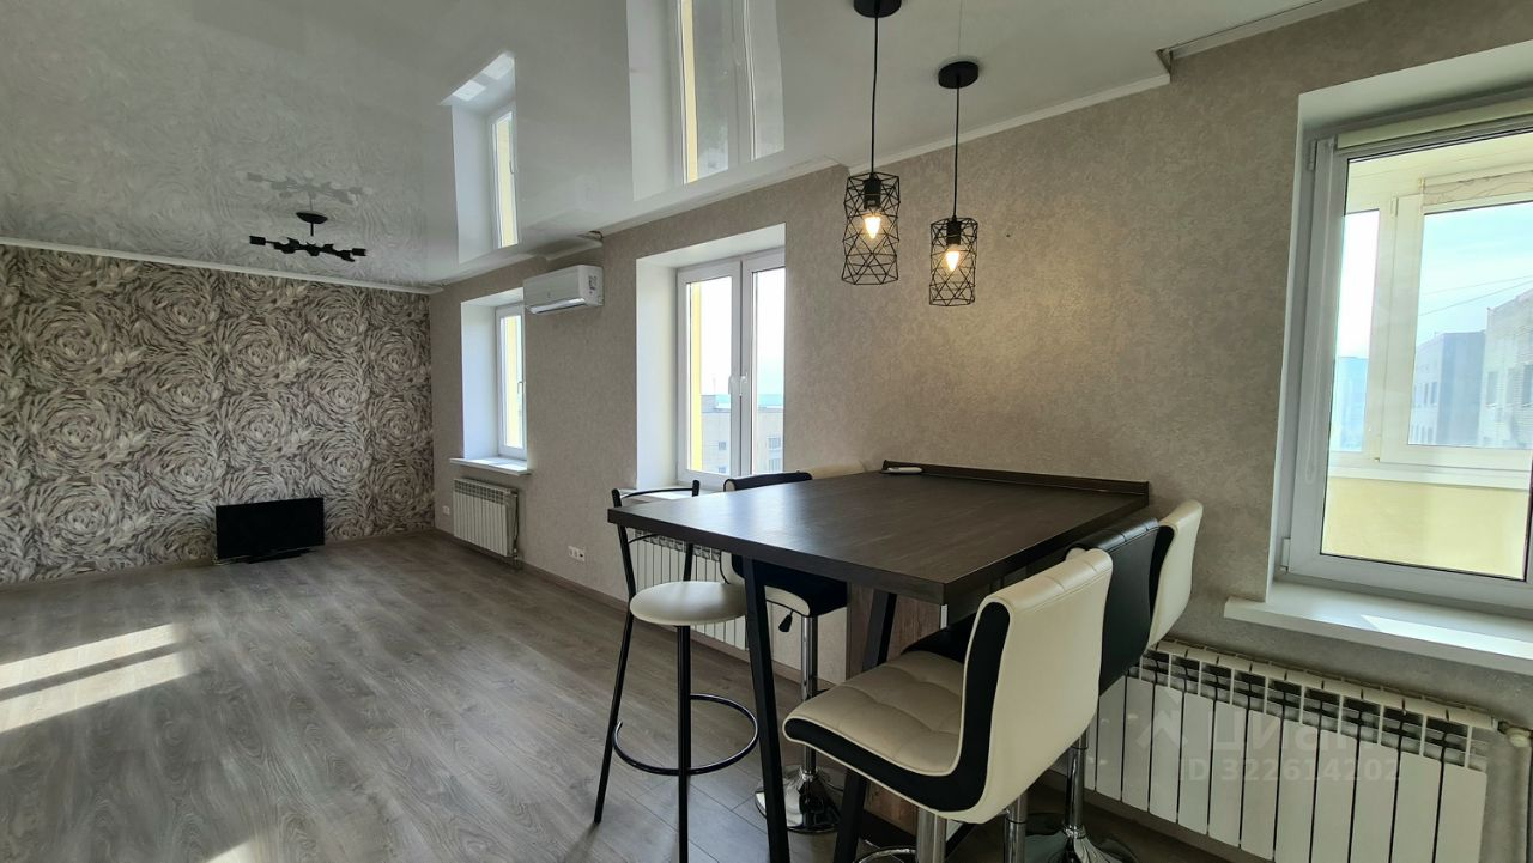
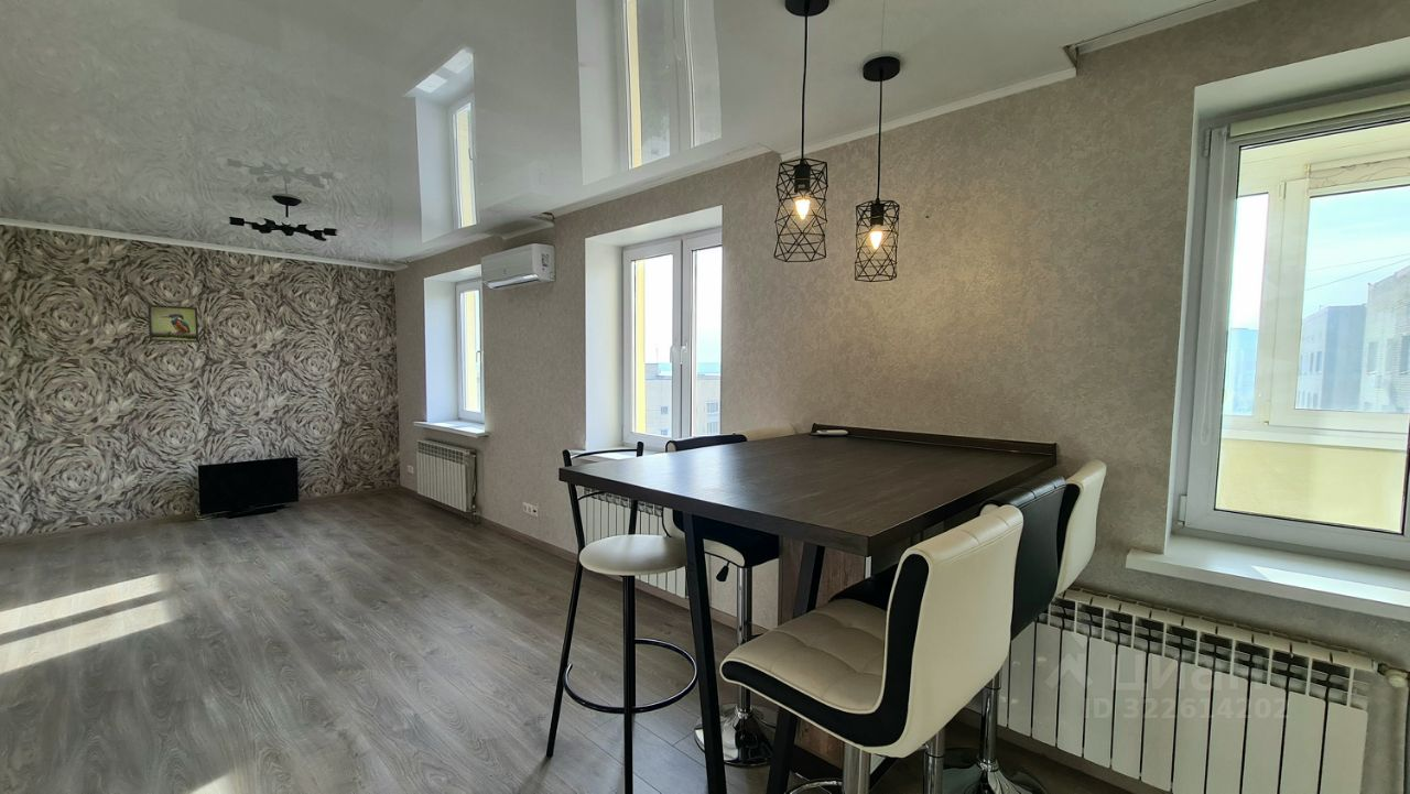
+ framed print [147,304,199,344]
